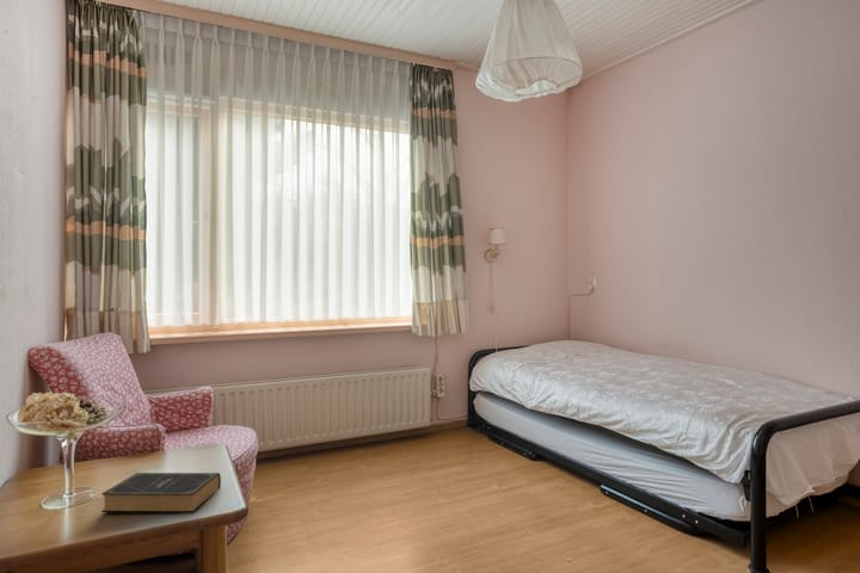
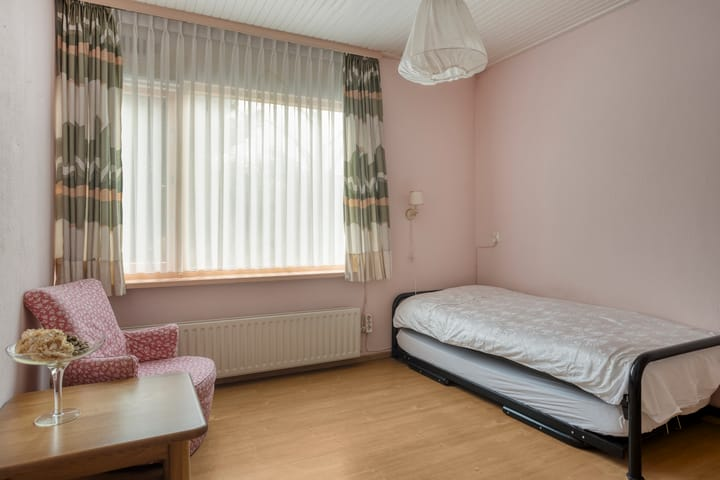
- book [100,472,222,513]
